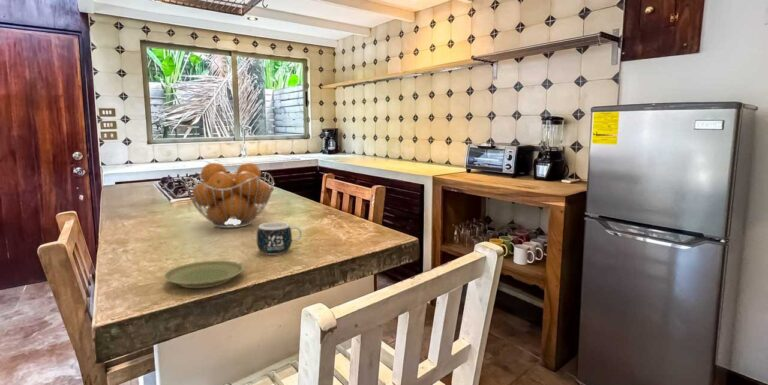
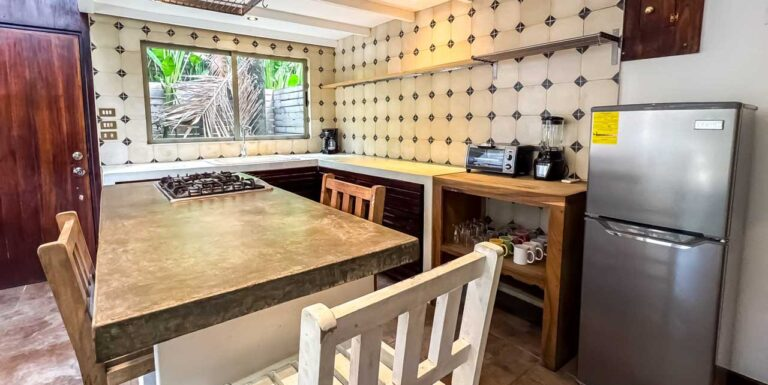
- fruit basket [184,161,275,229]
- mug [256,221,303,256]
- plate [163,260,245,289]
